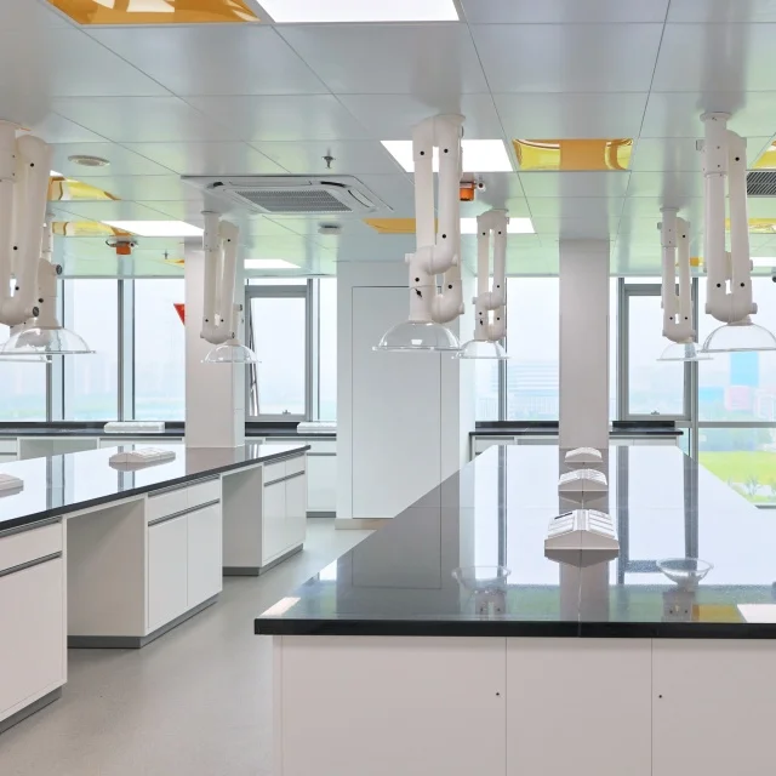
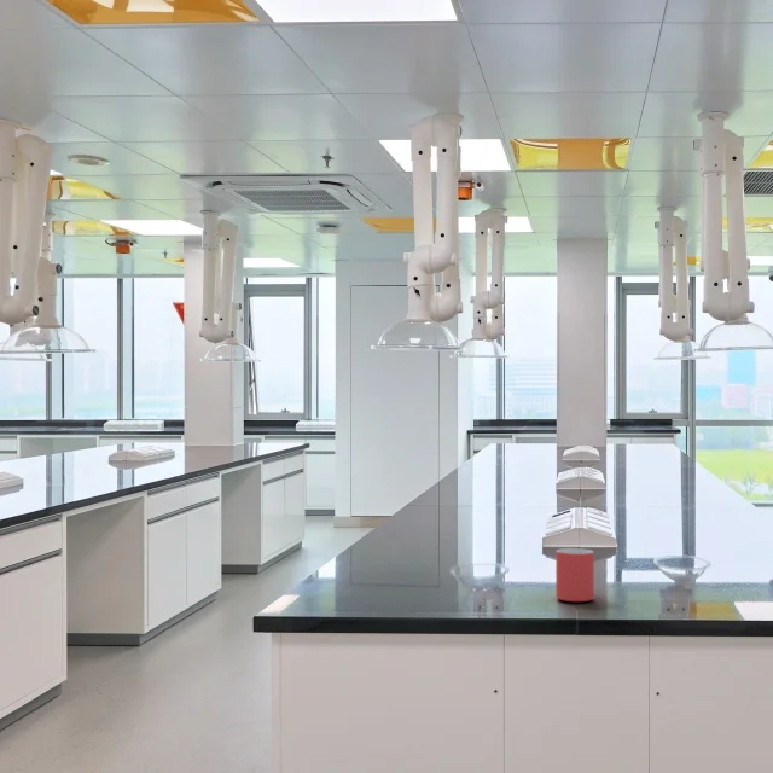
+ mug [554,547,595,603]
